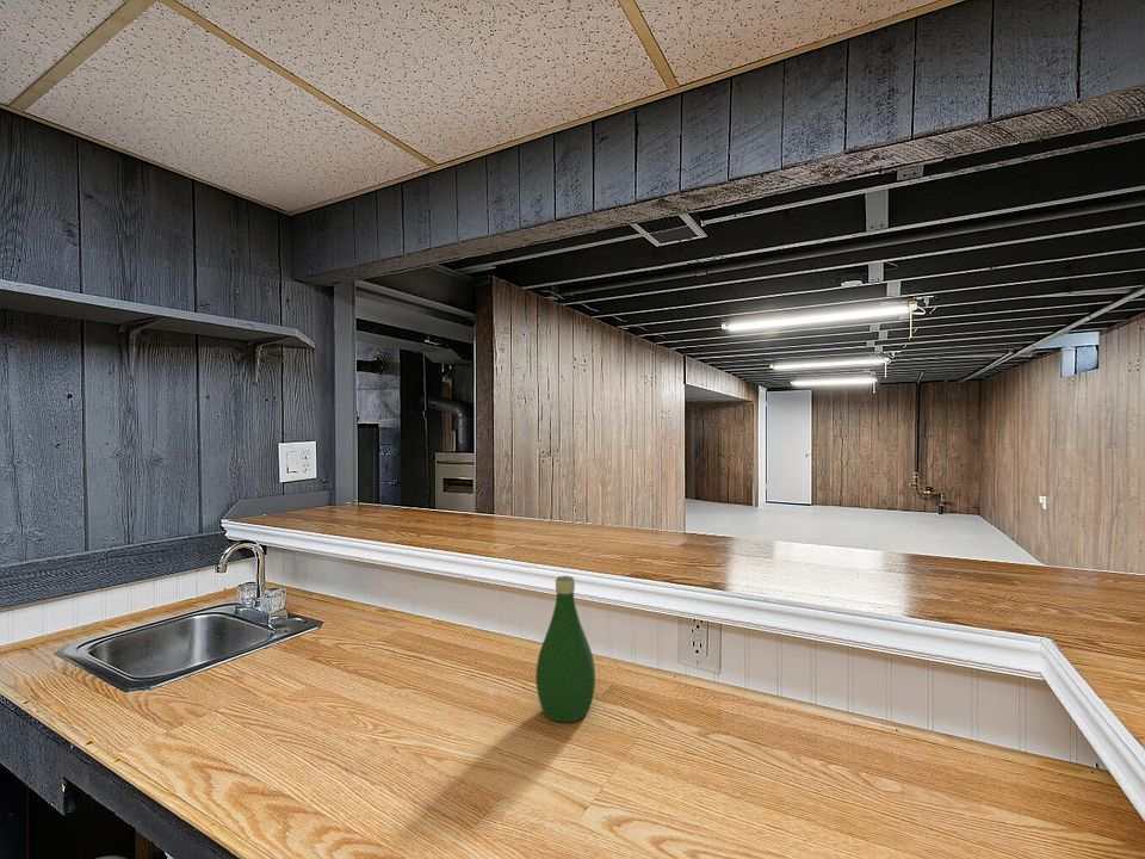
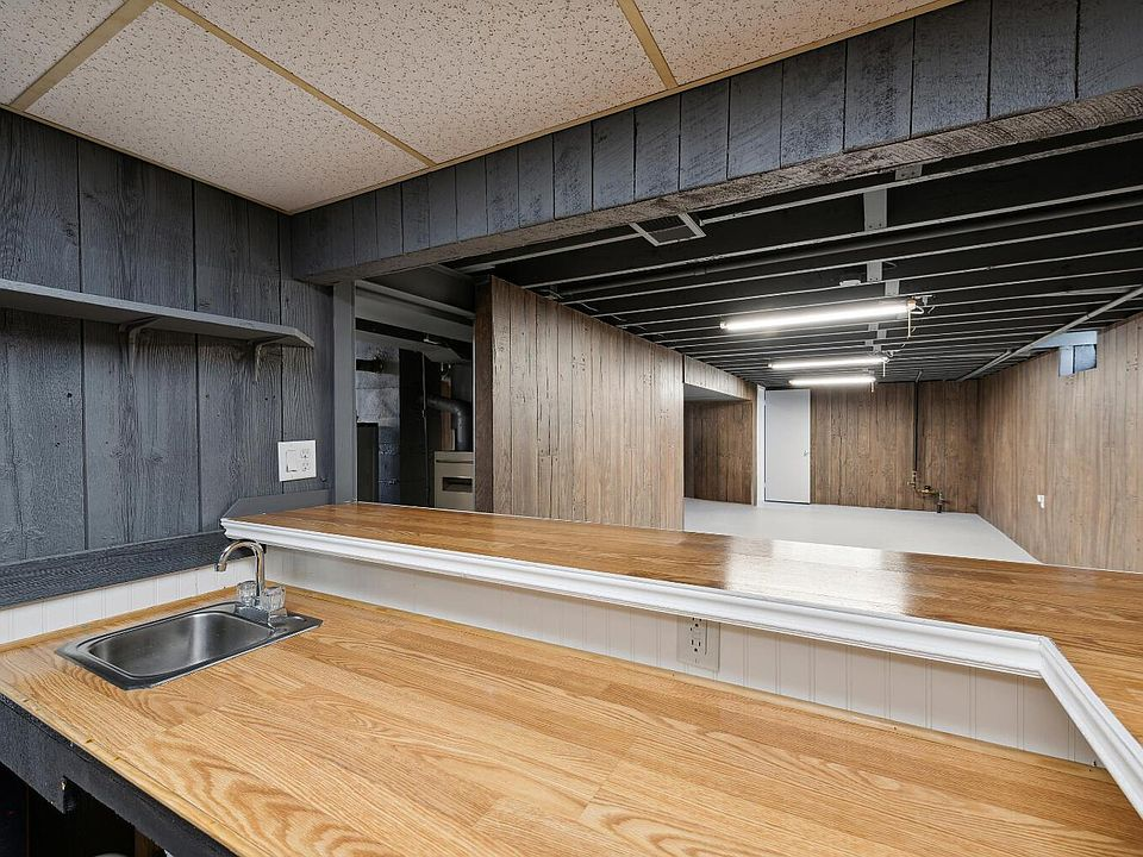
- bottle [534,575,596,723]
